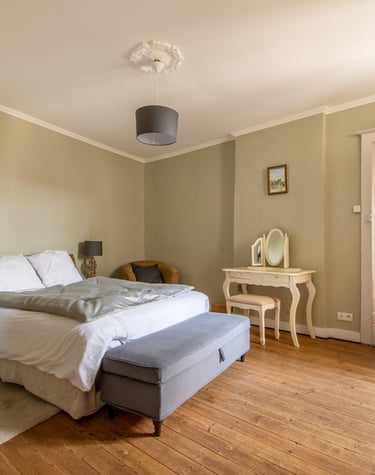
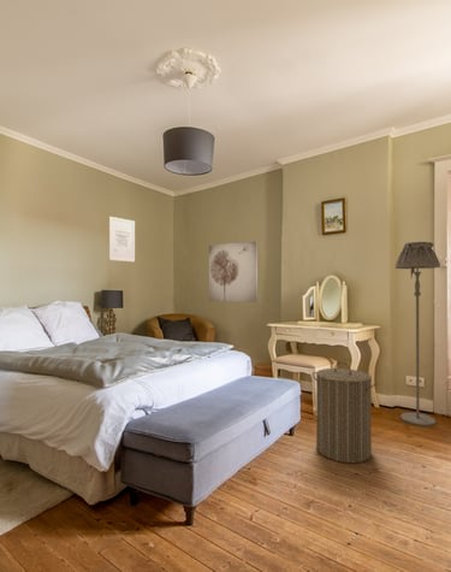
+ floor lamp [394,241,441,427]
+ wall art [208,240,259,303]
+ laundry hamper [311,361,379,464]
+ wall art [108,216,136,263]
